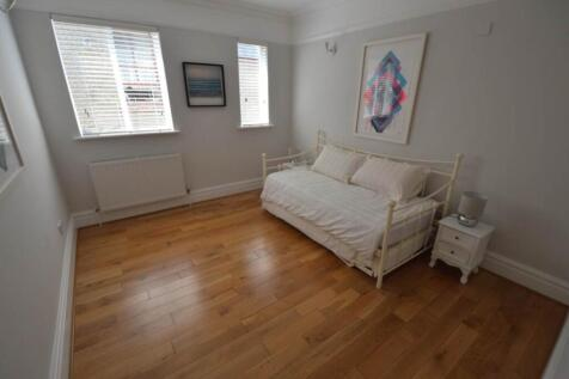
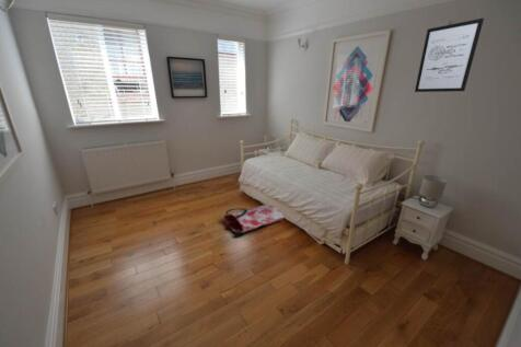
+ wall art [414,18,485,93]
+ bag [222,204,287,238]
